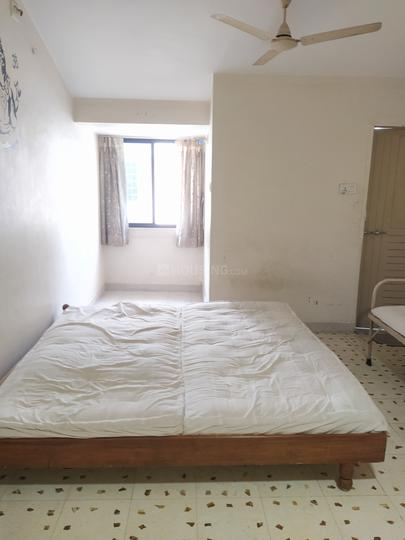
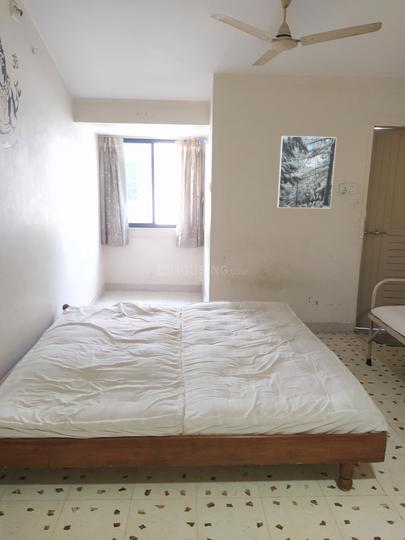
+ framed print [277,135,338,210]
